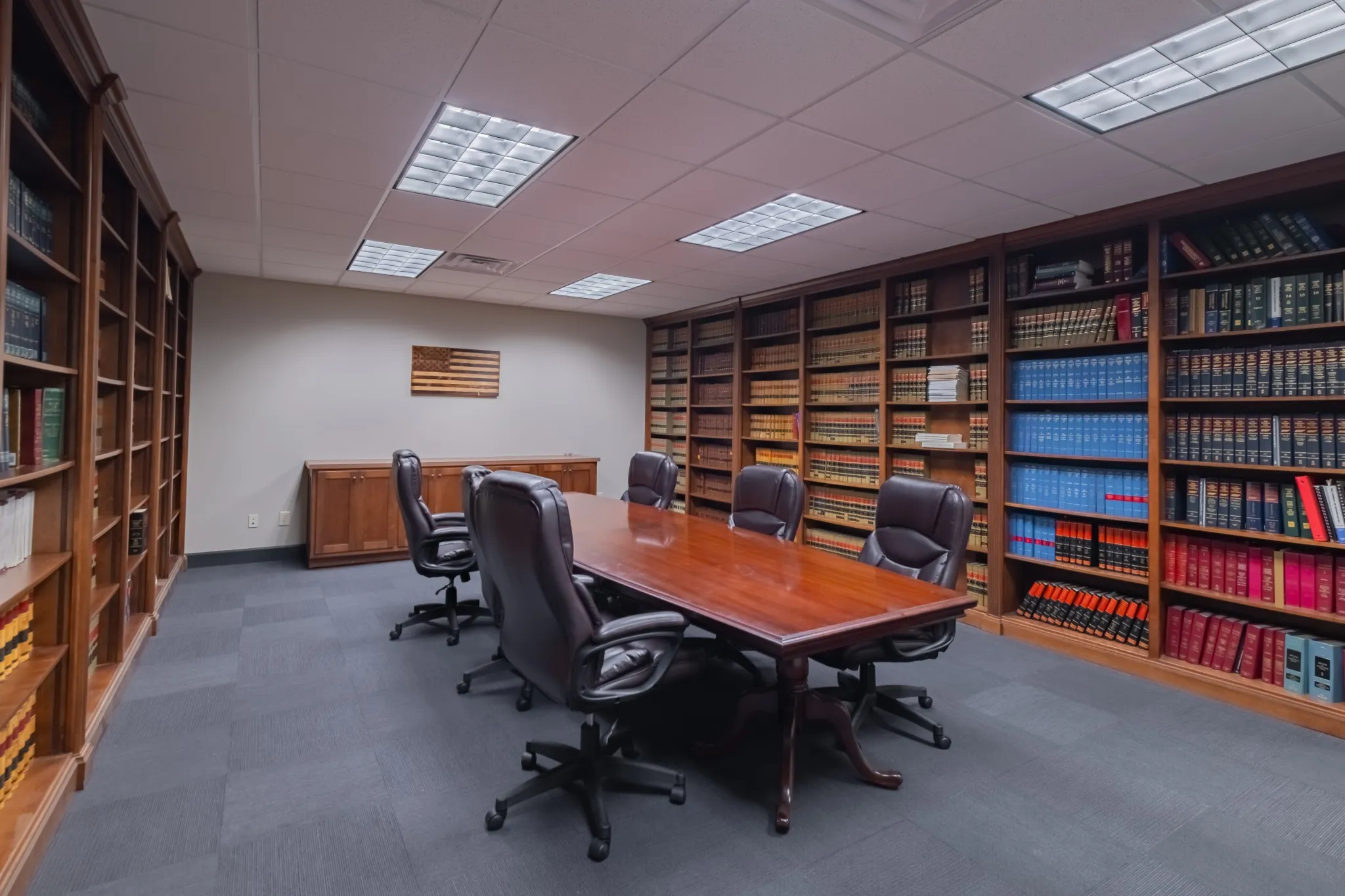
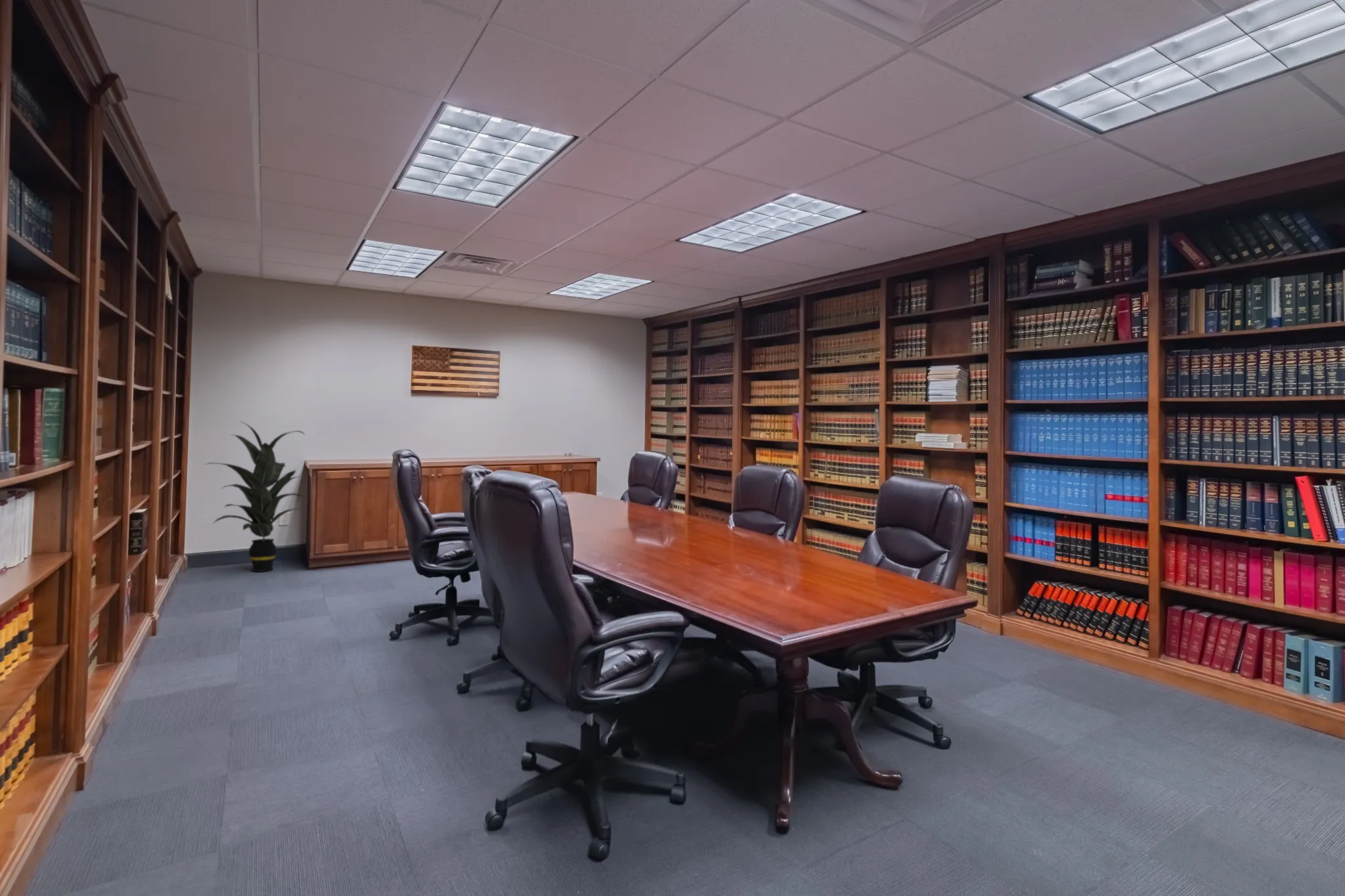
+ indoor plant [204,421,308,572]
